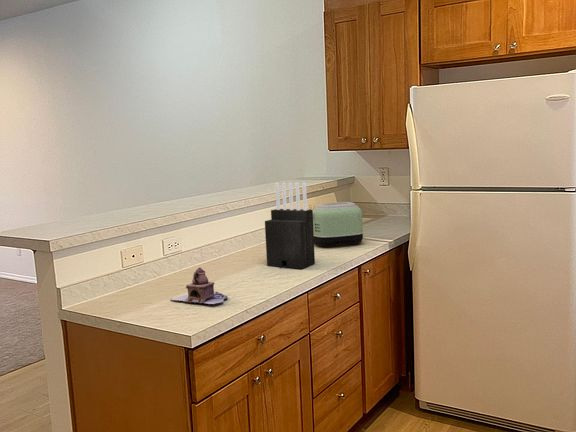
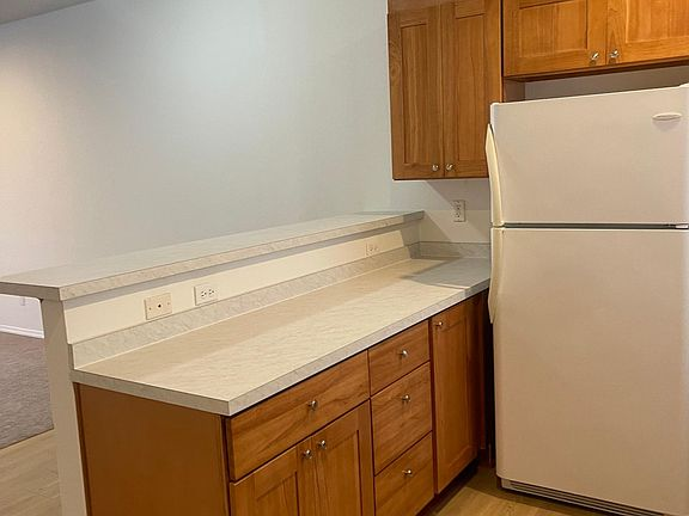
- teapot [170,267,229,305]
- knife block [264,181,316,270]
- toaster [312,201,365,248]
